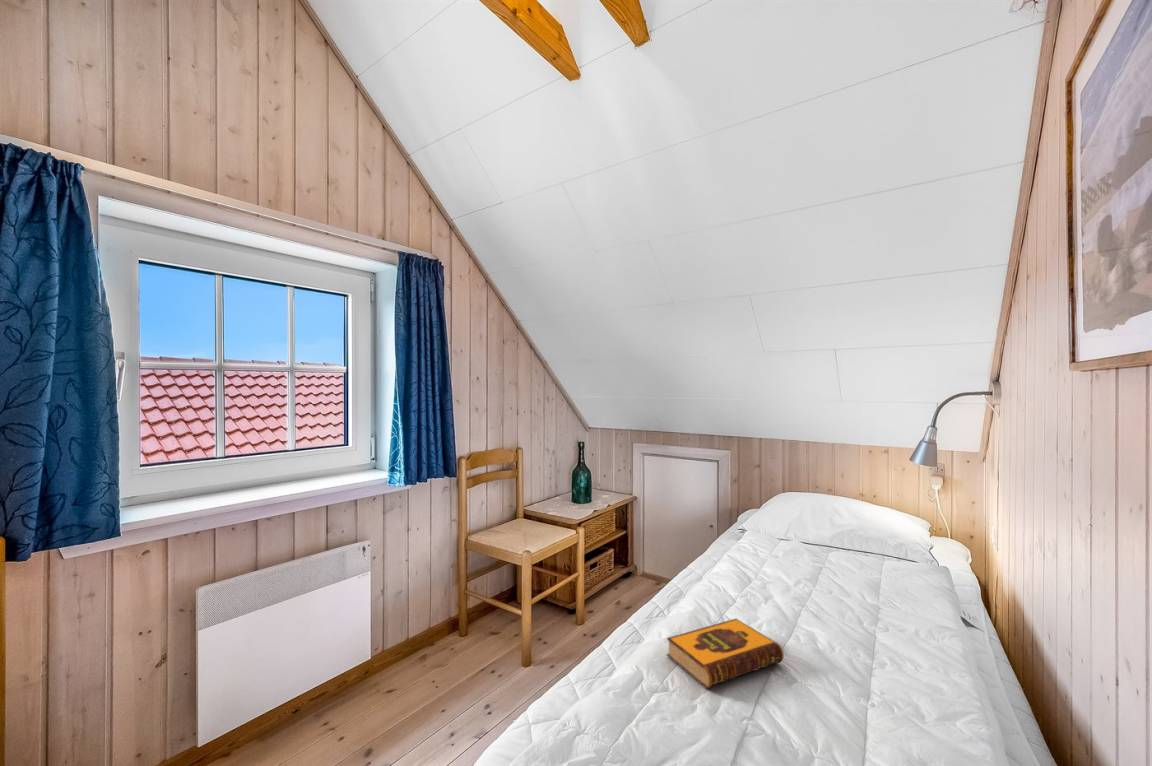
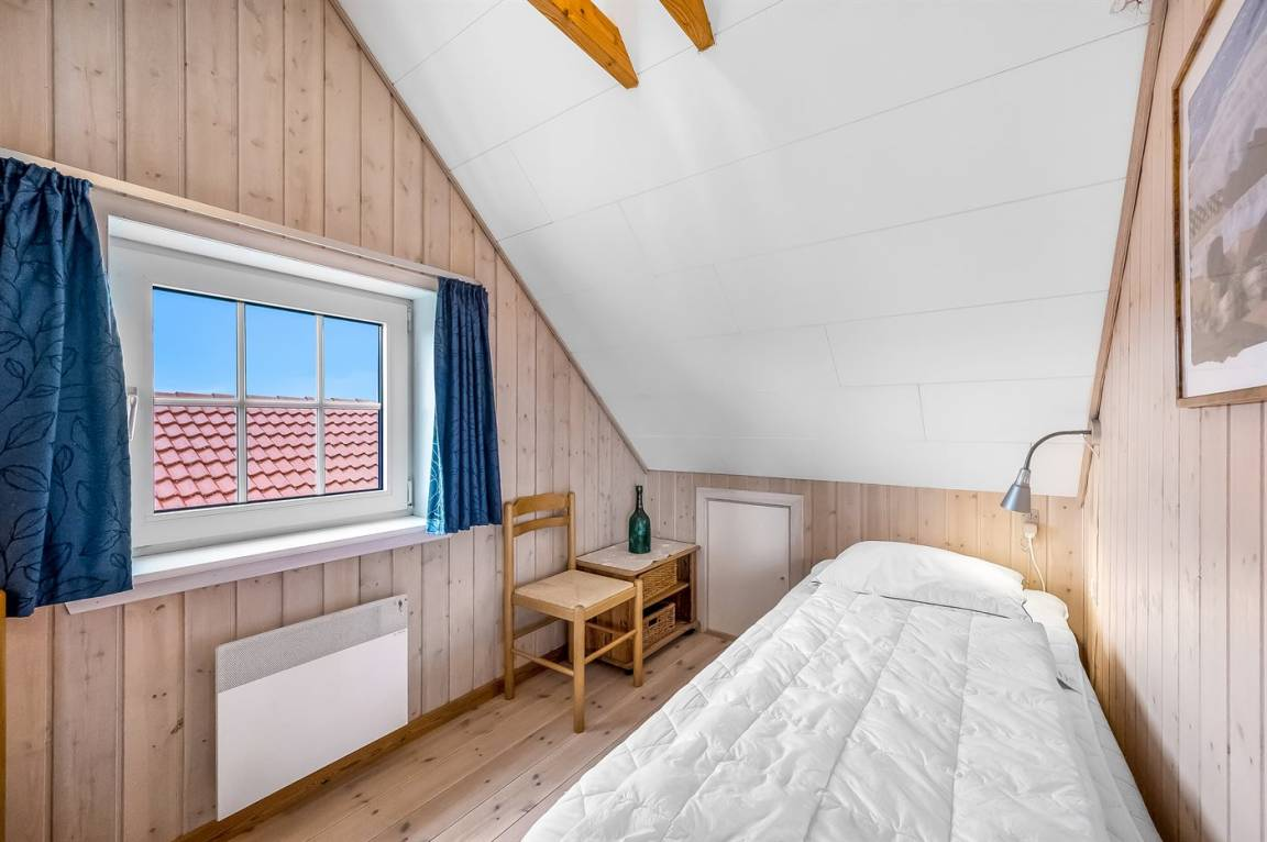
- hardback book [666,618,785,689]
